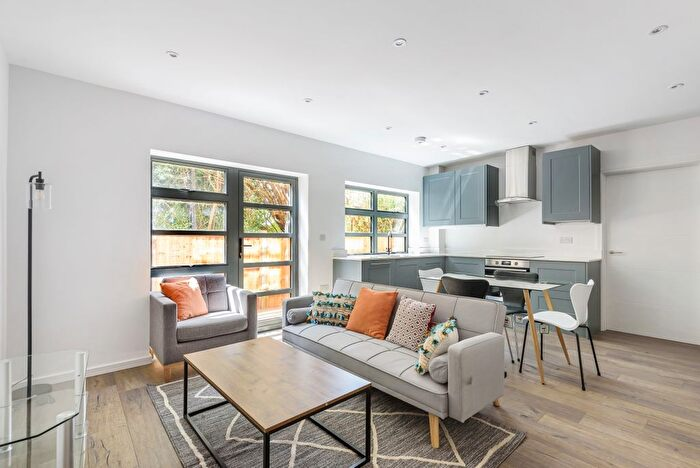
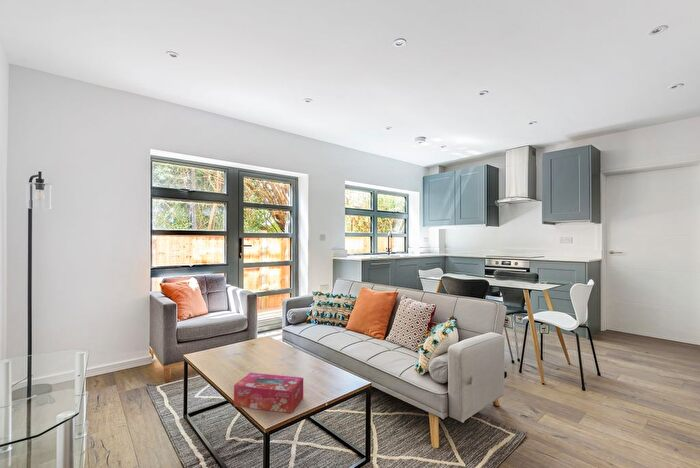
+ tissue box [233,372,304,414]
